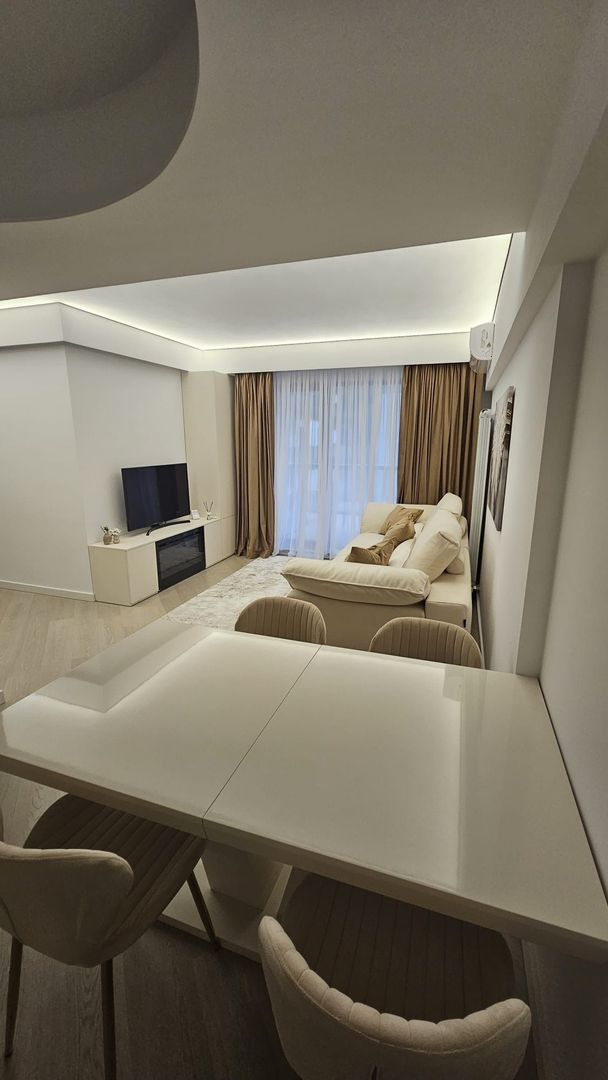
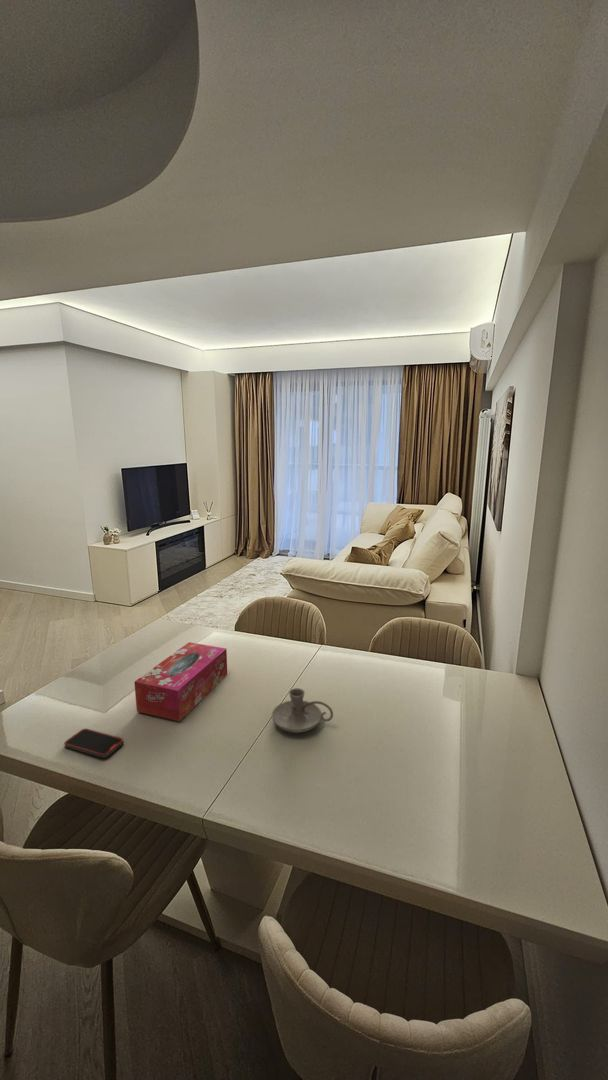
+ tissue box [133,641,228,722]
+ candle holder [271,687,334,734]
+ smartphone [63,728,125,759]
